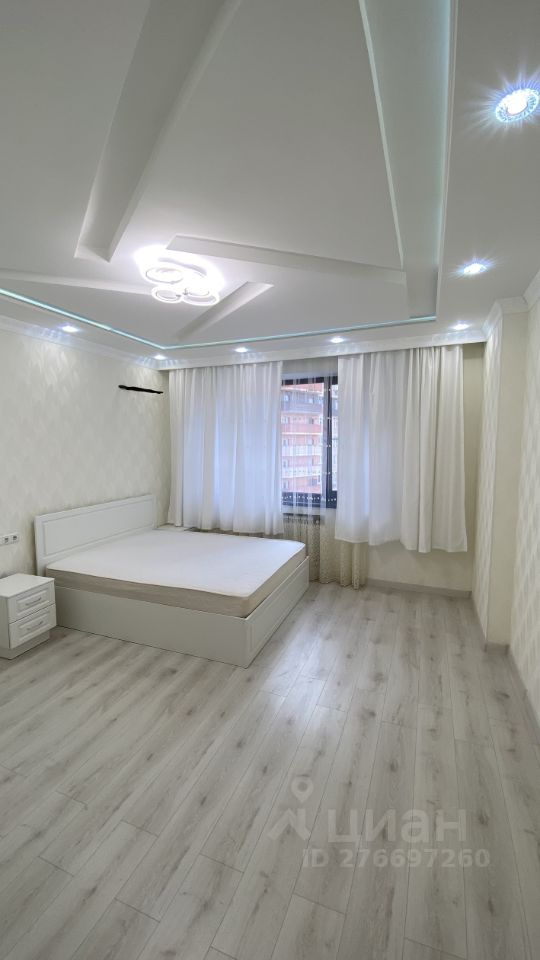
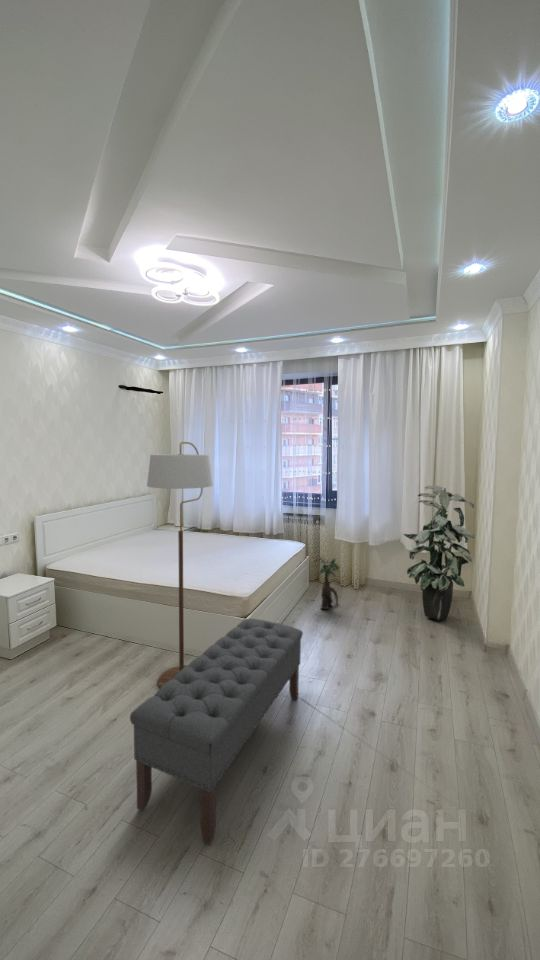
+ indoor plant [402,485,476,621]
+ bench [129,617,304,846]
+ floor lamp [146,441,214,689]
+ decorative plant [314,553,342,610]
